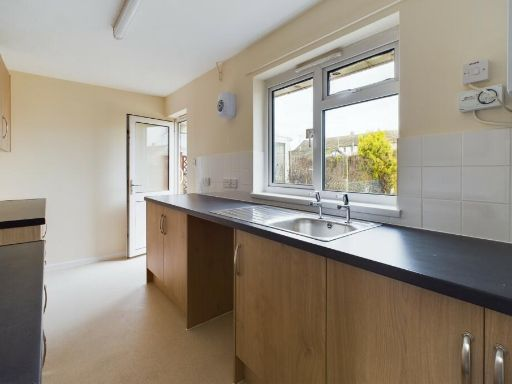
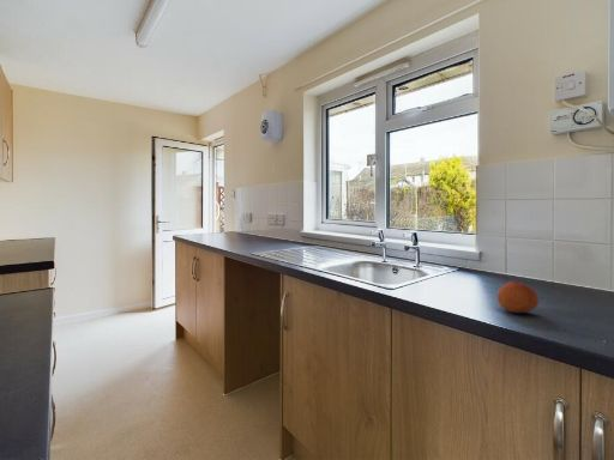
+ fruit [496,279,540,314]
